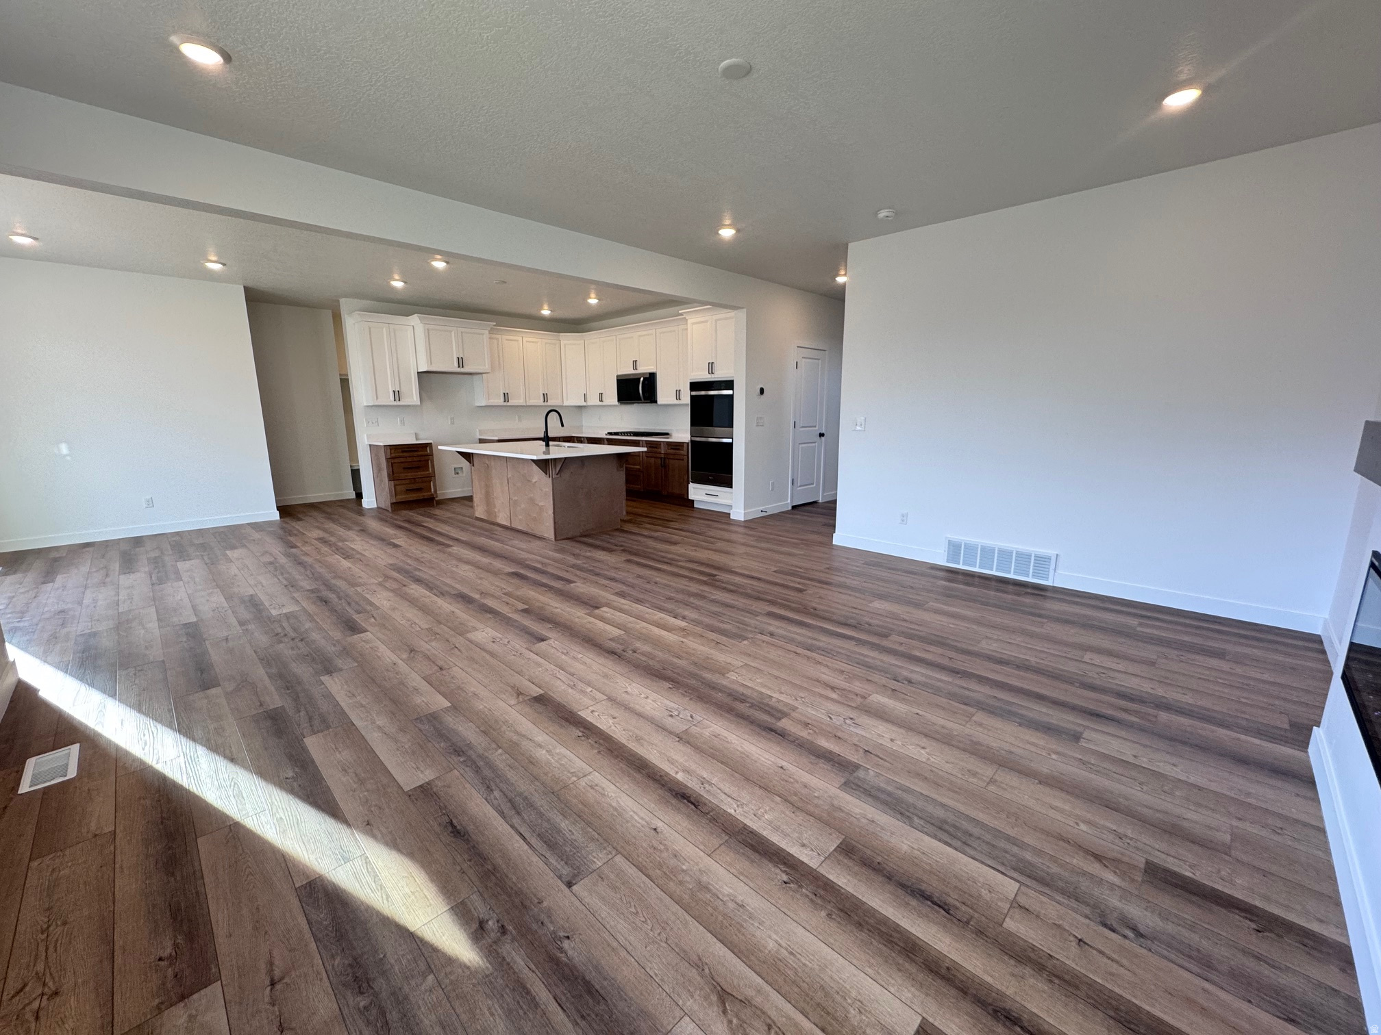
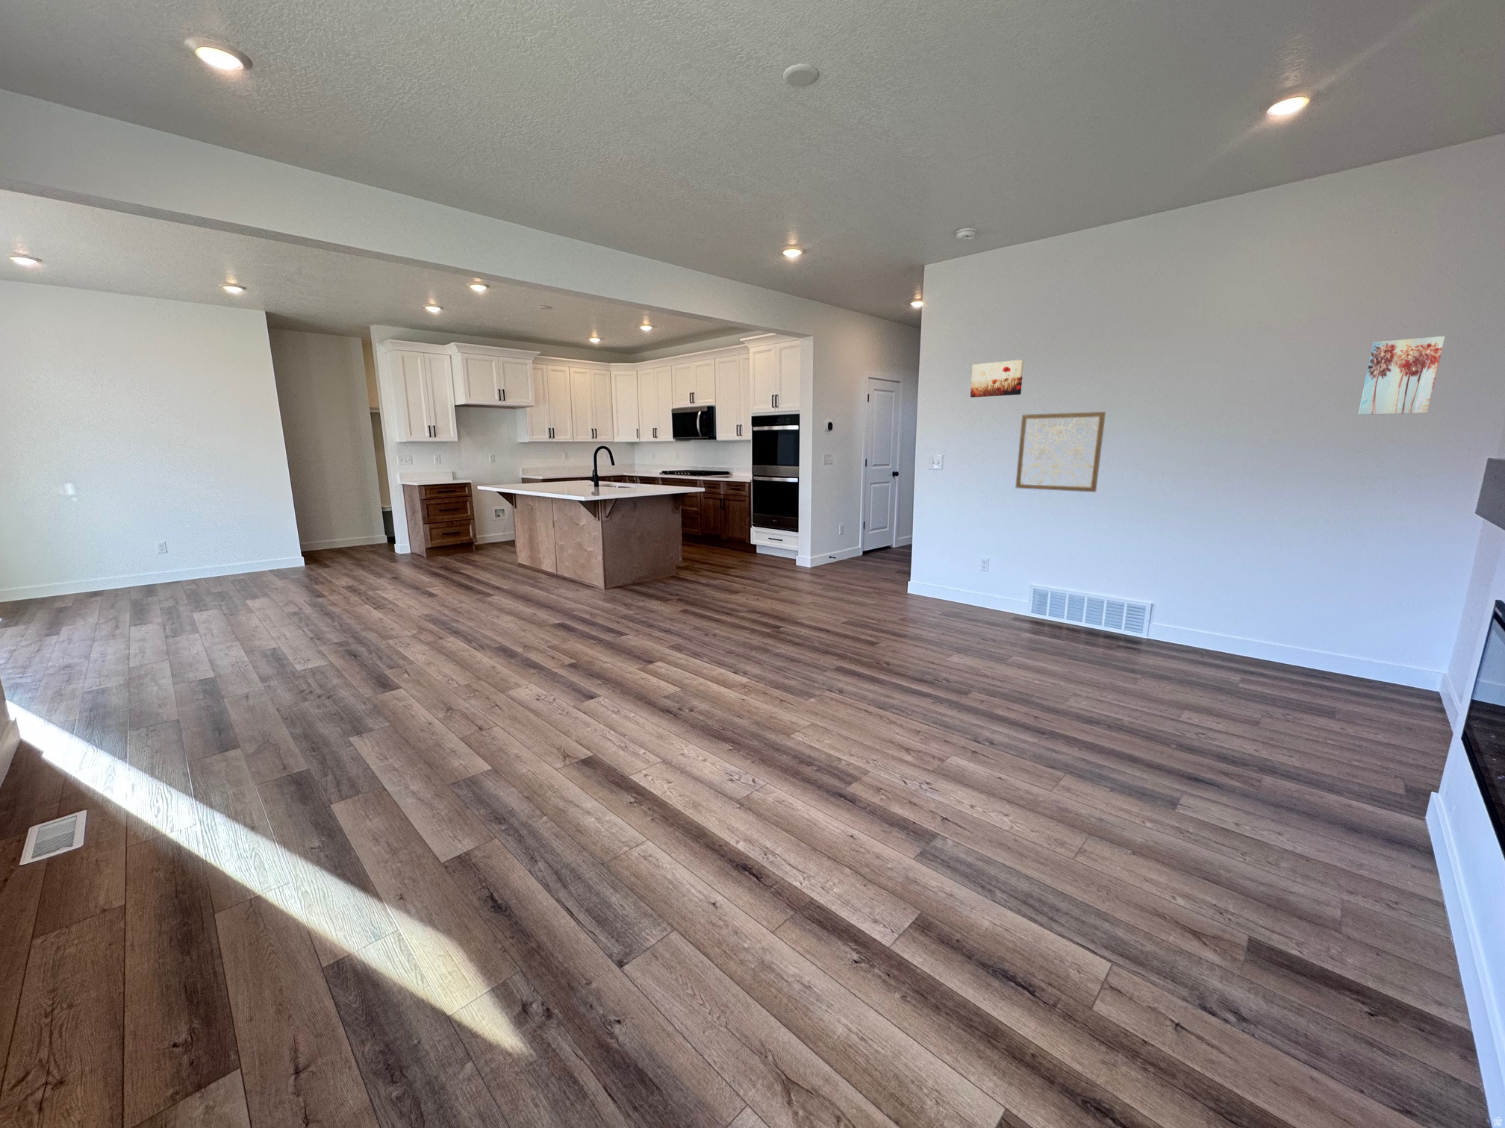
+ wall art [969,359,1024,398]
+ wall art [1357,335,1446,416]
+ wall art [1014,410,1107,493]
